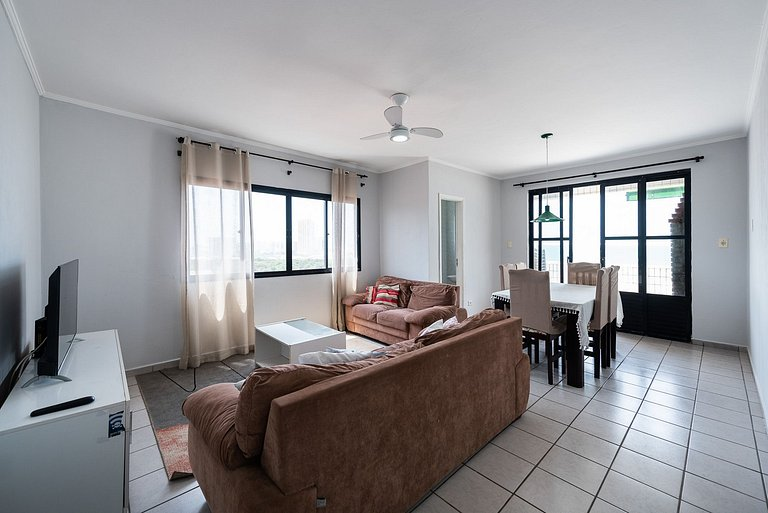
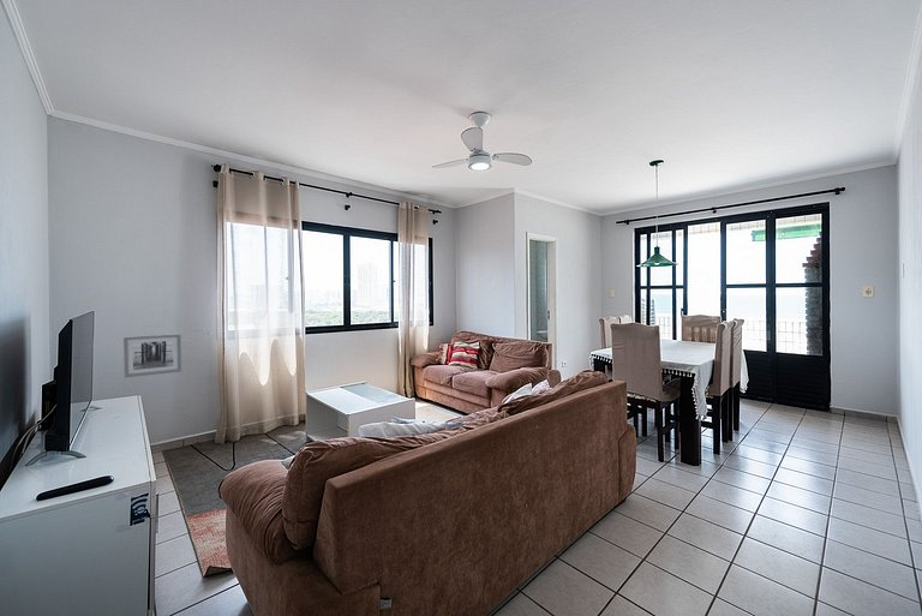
+ wall art [122,333,182,378]
